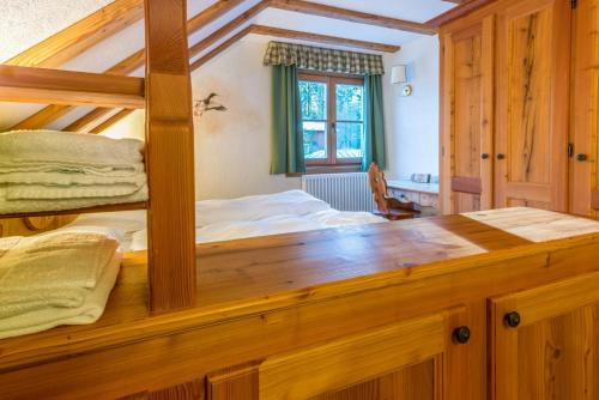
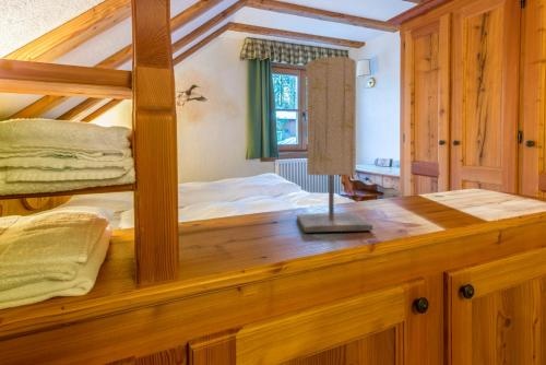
+ table lamp [296,56,373,233]
